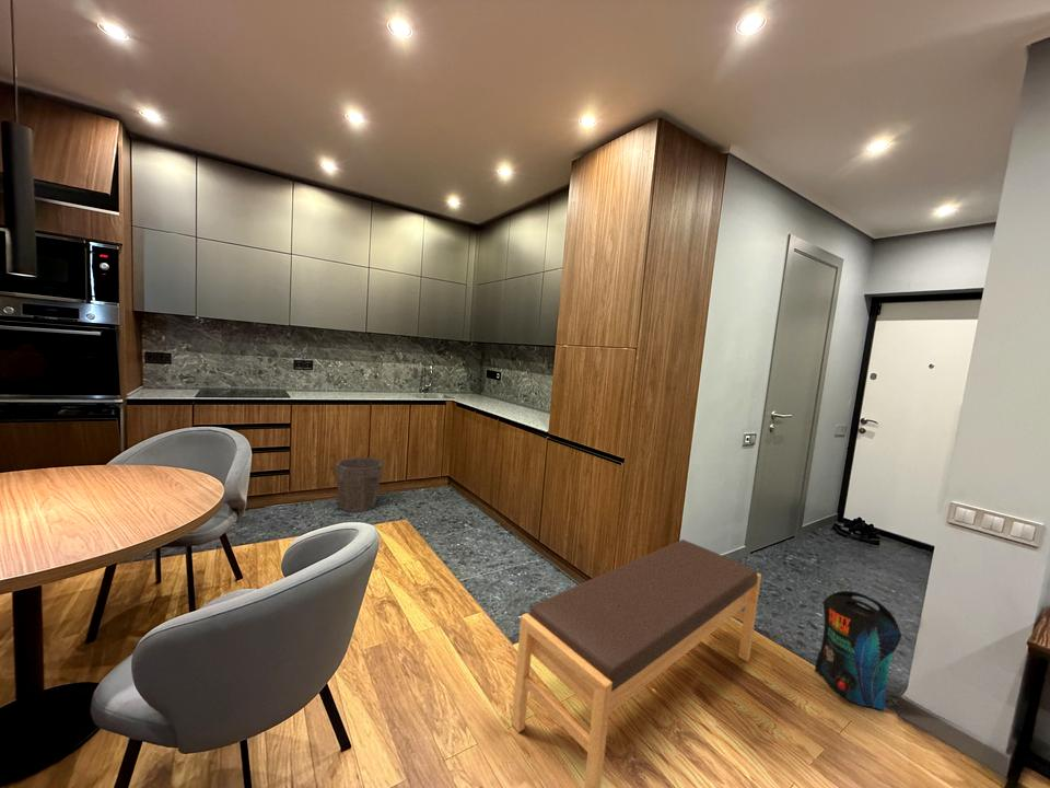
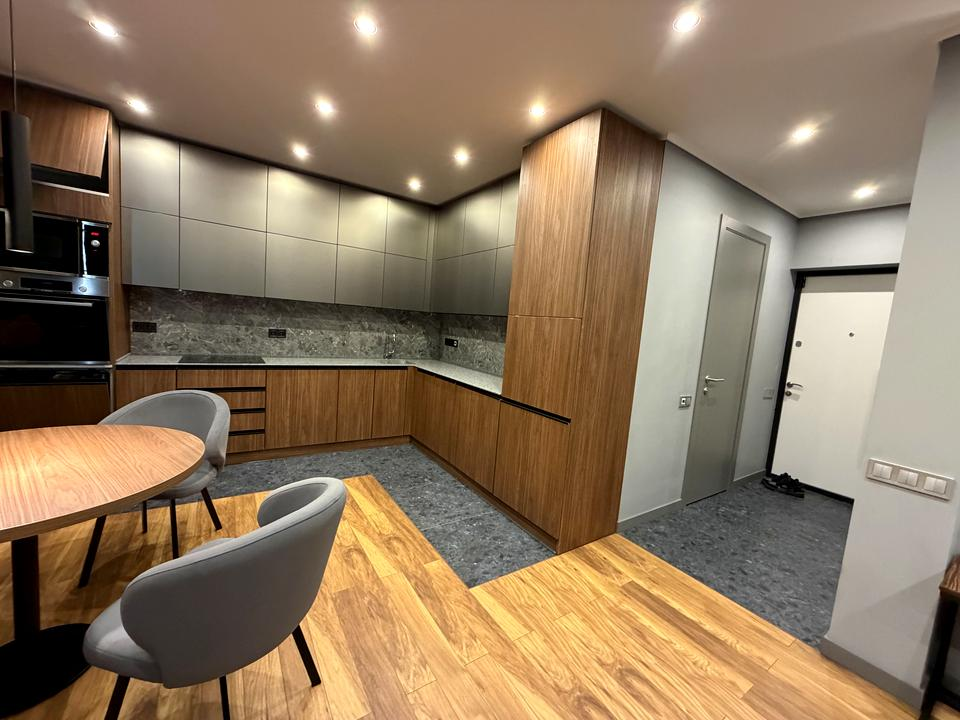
- waste bin [334,456,385,513]
- pouch [814,590,902,712]
- bench [511,538,762,788]
